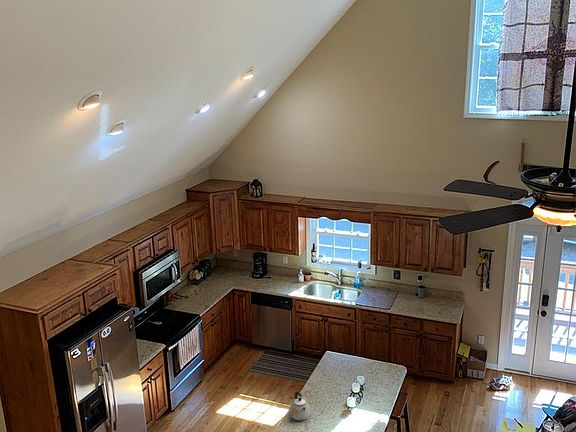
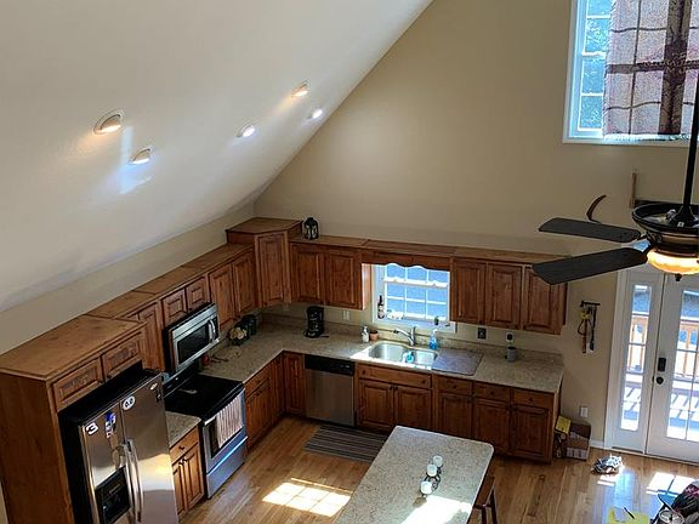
- kettle [289,390,312,421]
